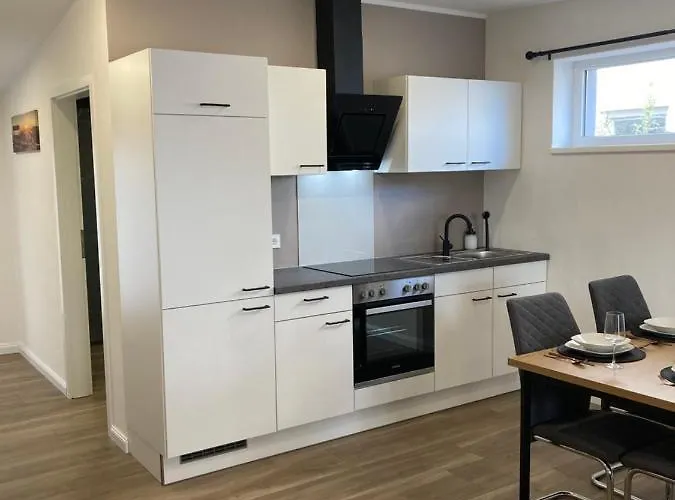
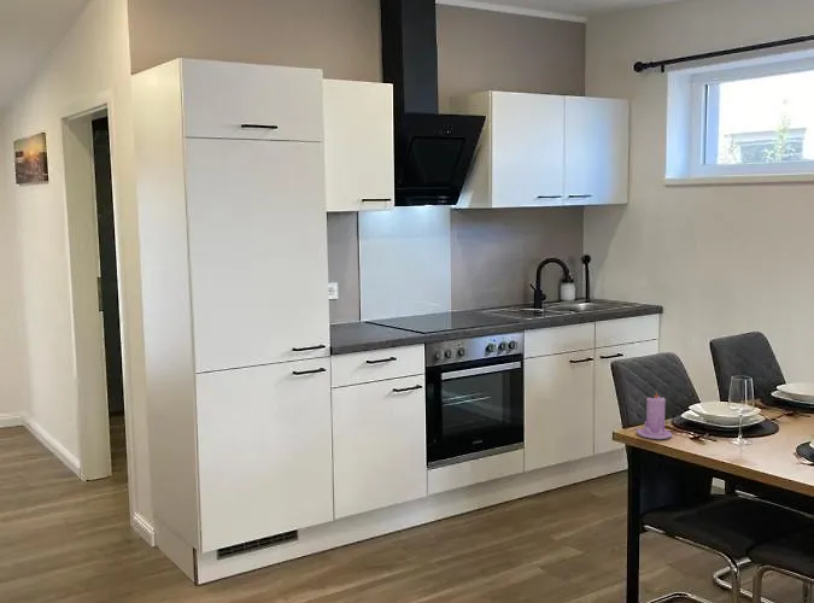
+ candle [636,392,673,440]
